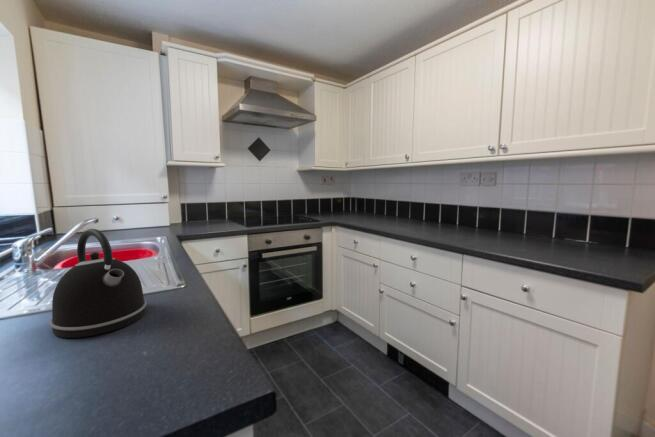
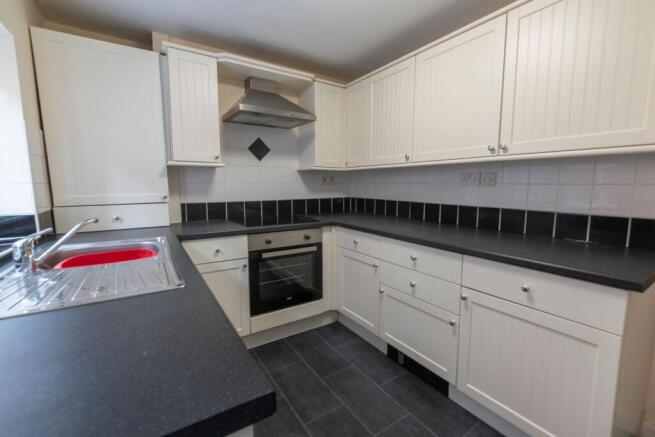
- kettle [49,228,148,339]
